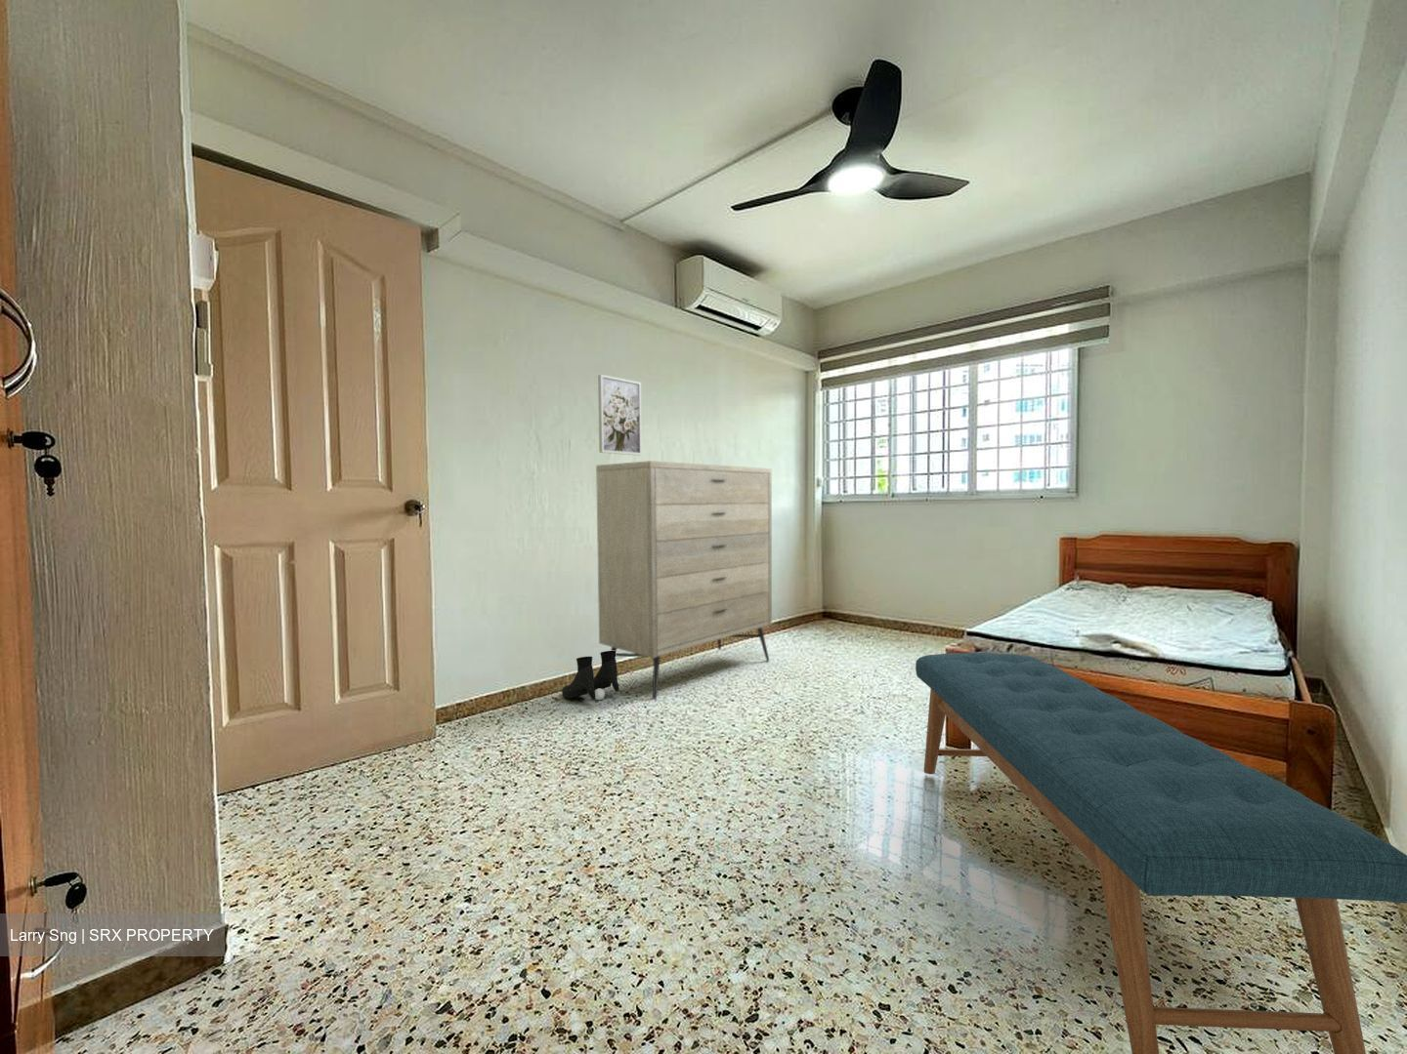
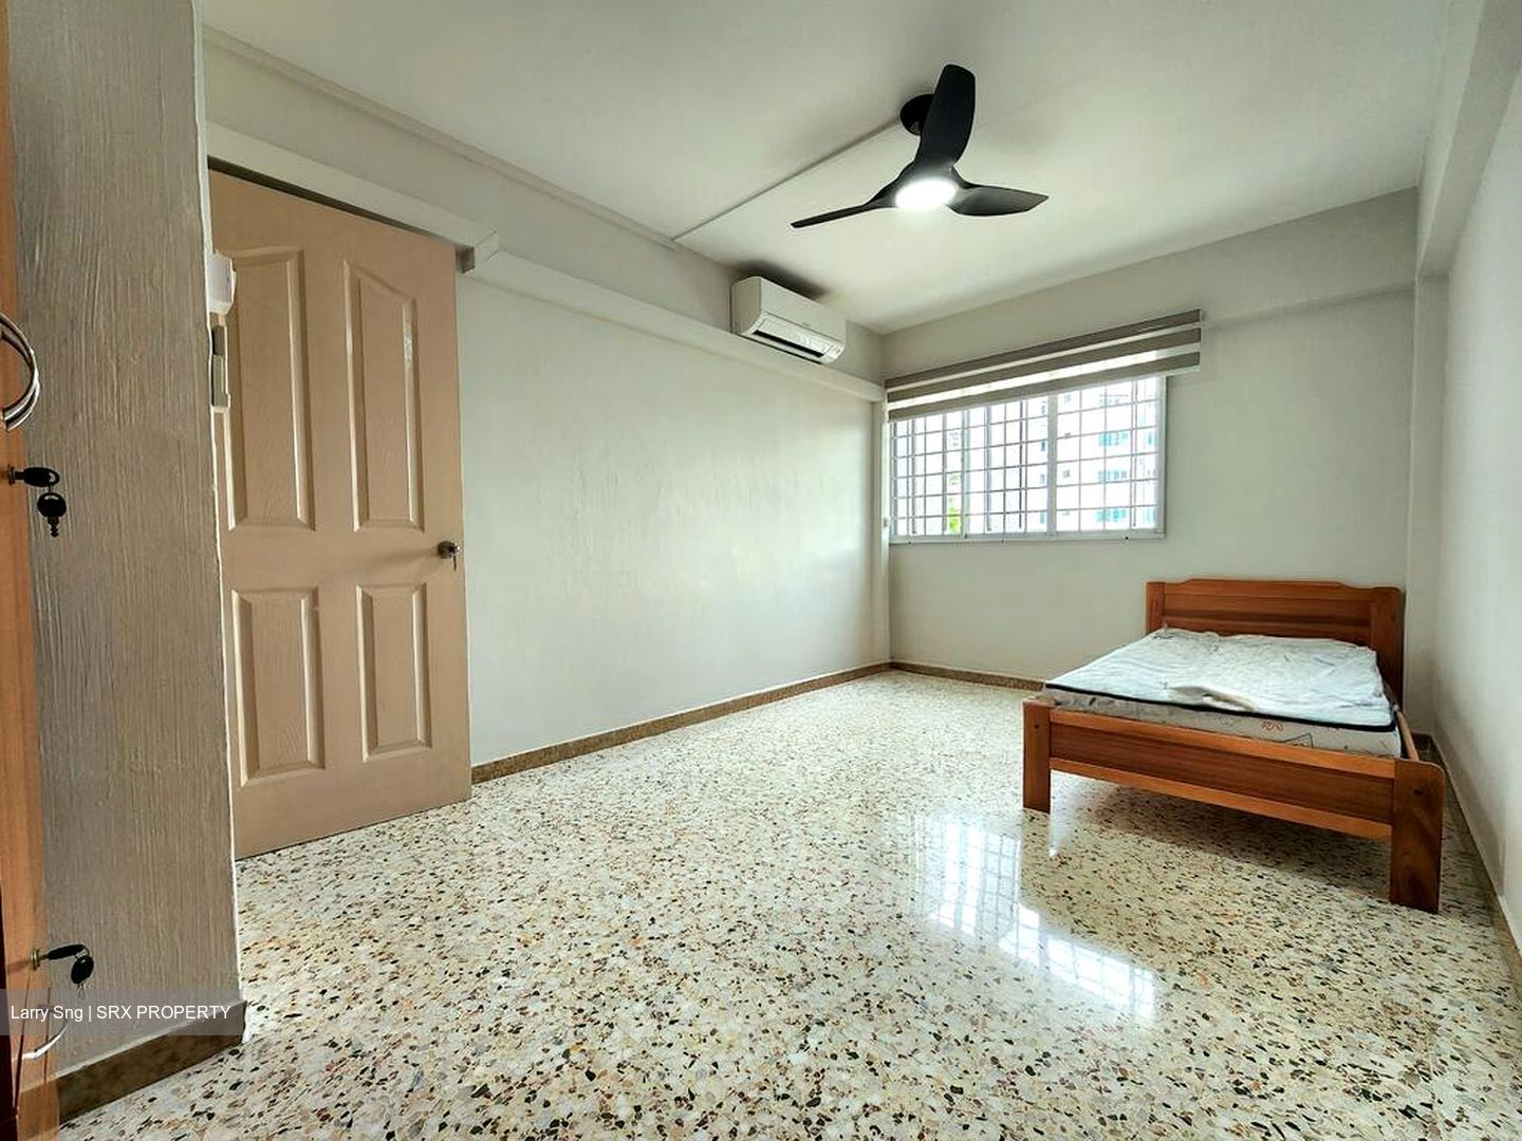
- dresser [595,459,773,701]
- wall art [597,374,643,457]
- bench [915,652,1407,1054]
- boots [561,650,620,701]
